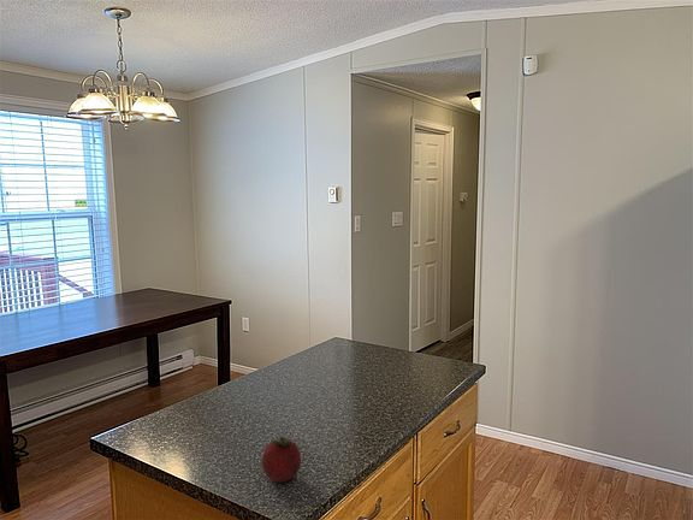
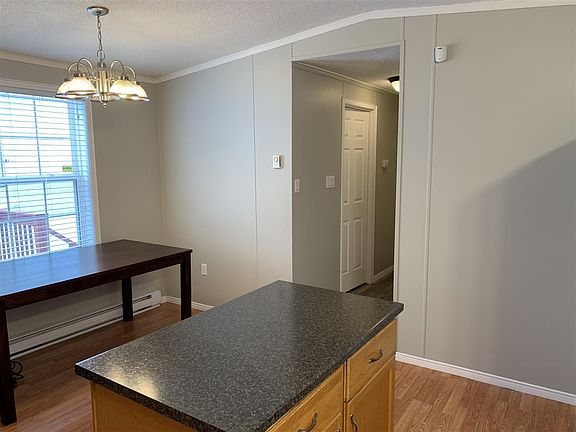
- fruit [261,436,302,484]
